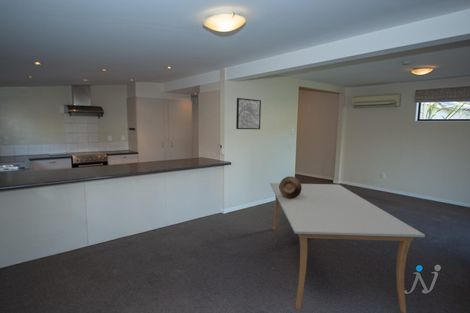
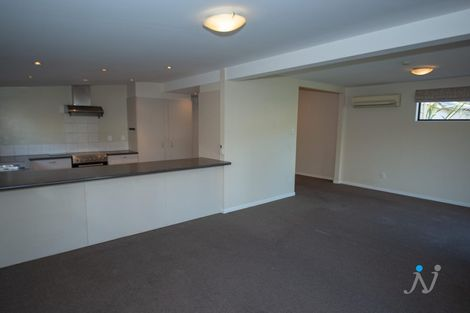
- wall art [235,97,262,130]
- dining table [269,182,426,313]
- oil lamp [279,175,302,199]
